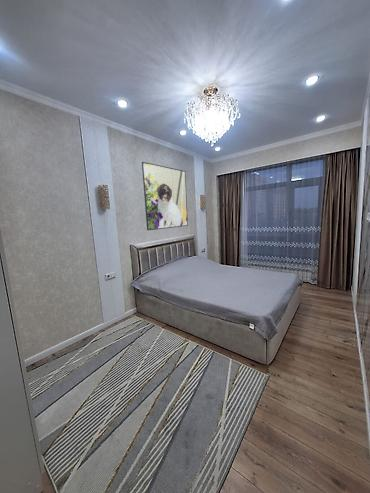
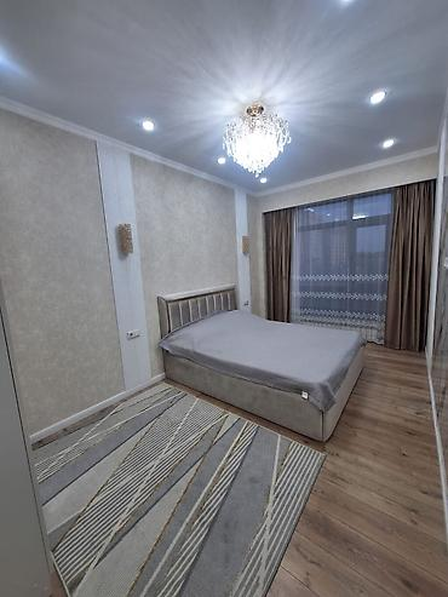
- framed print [141,161,189,231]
